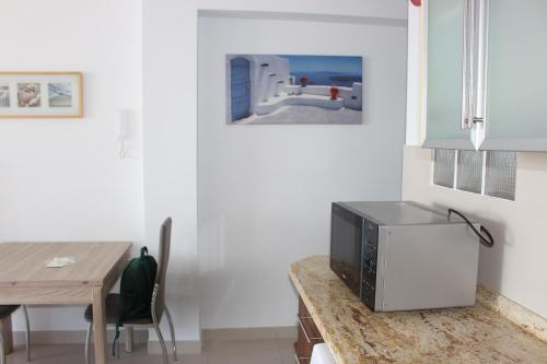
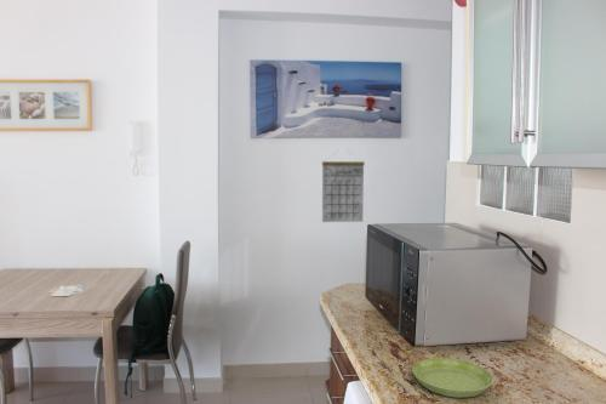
+ calendar [321,150,366,223]
+ saucer [411,357,494,399]
